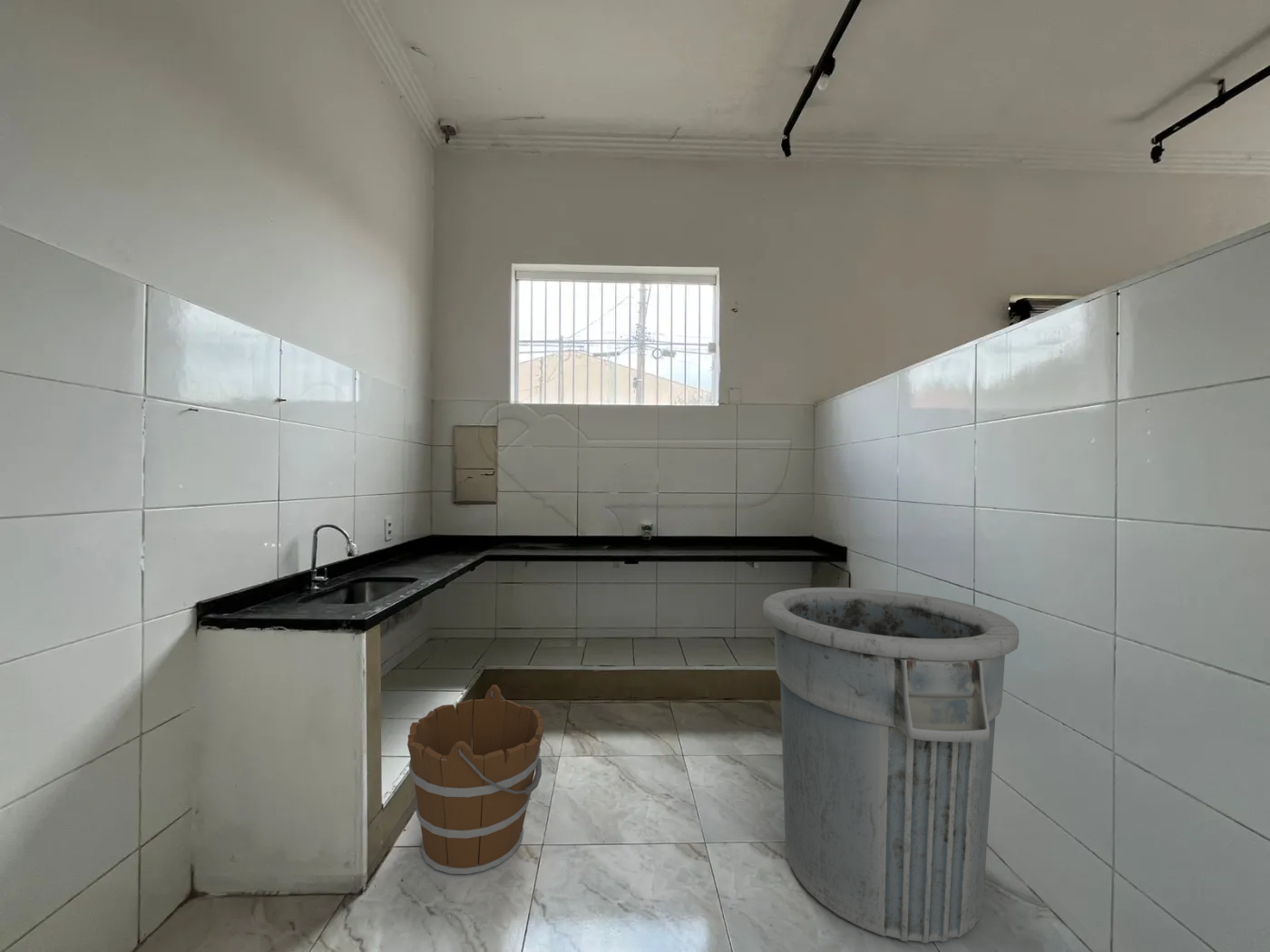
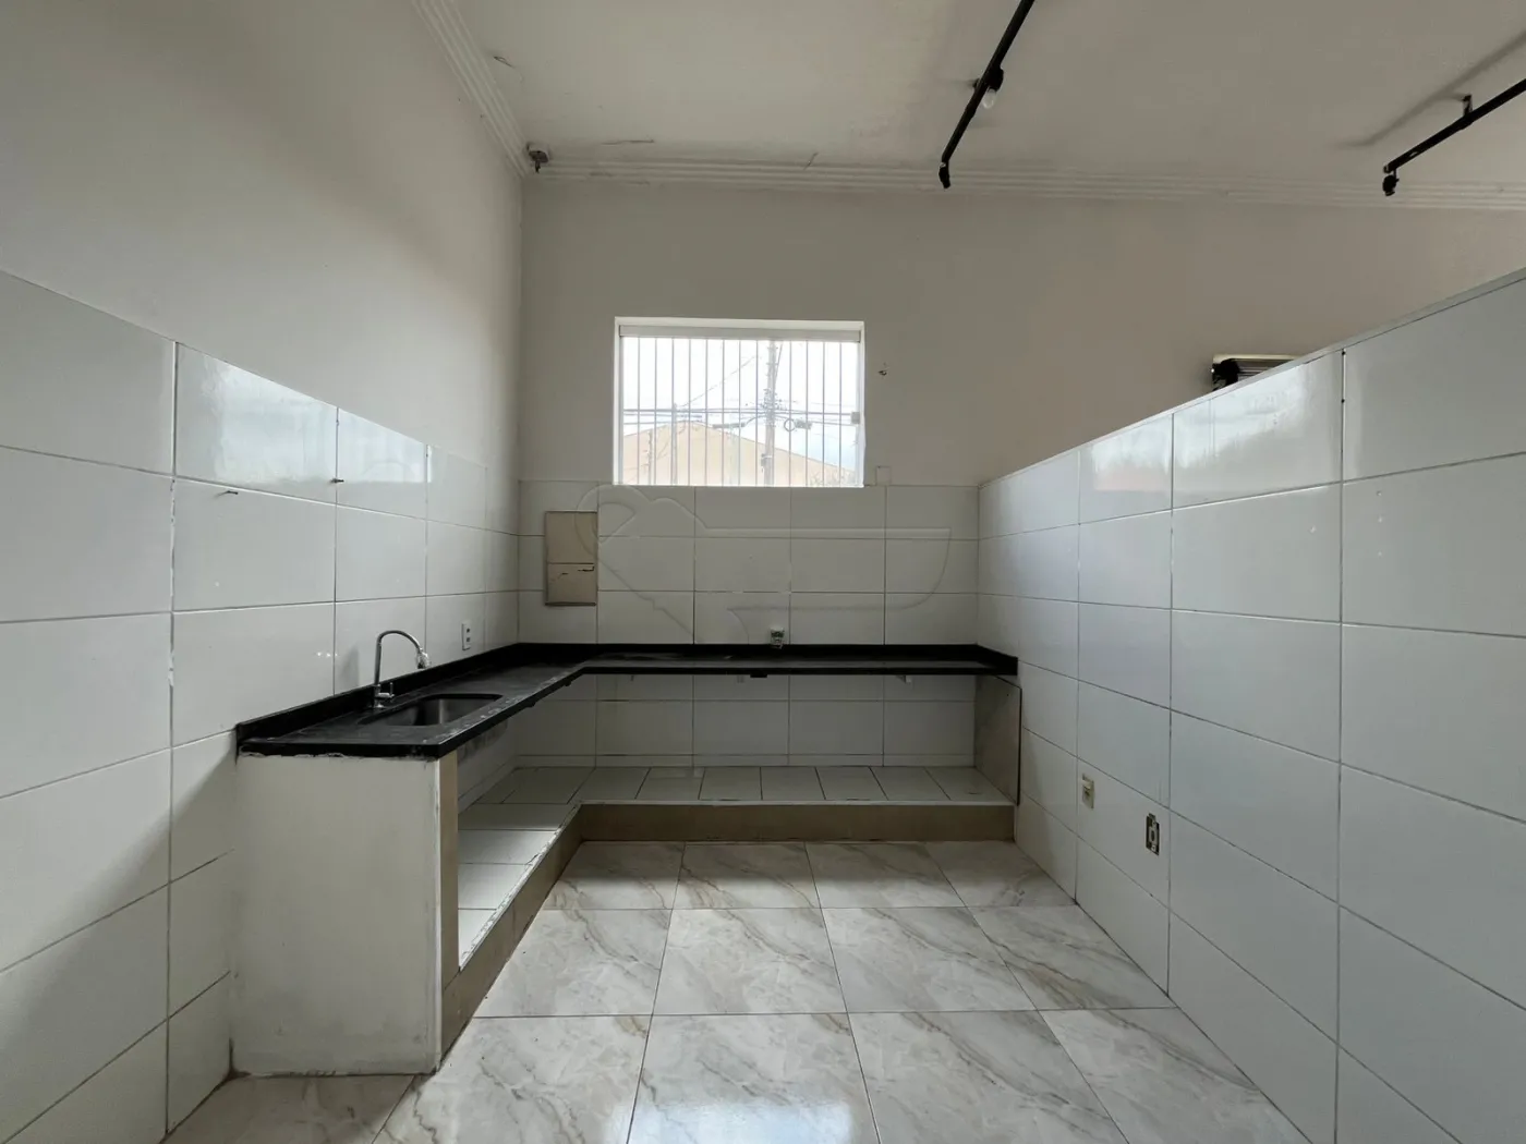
- bucket [406,684,545,875]
- trash can [762,587,1020,945]
